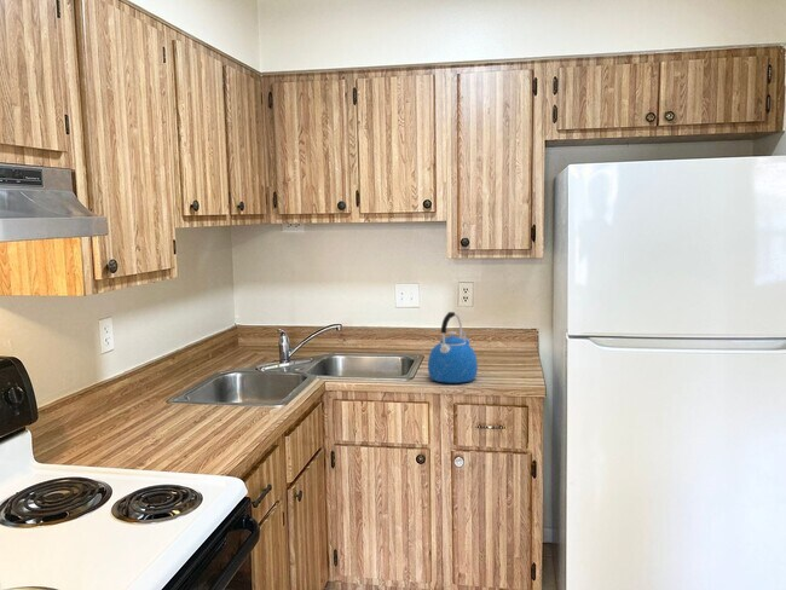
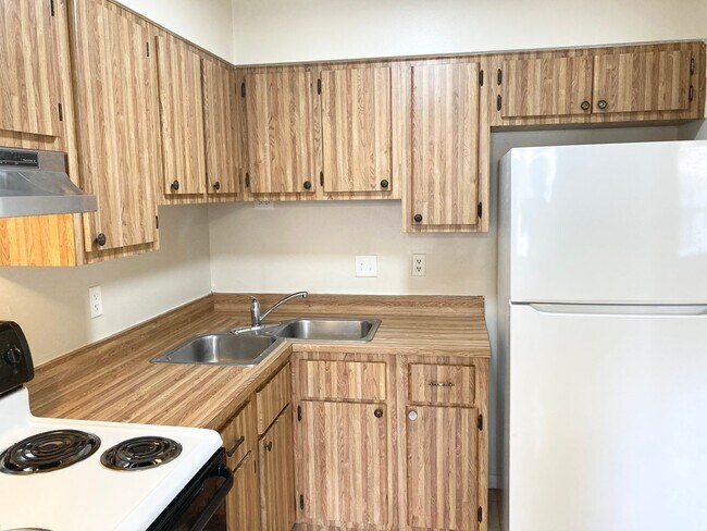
- kettle [427,311,479,384]
